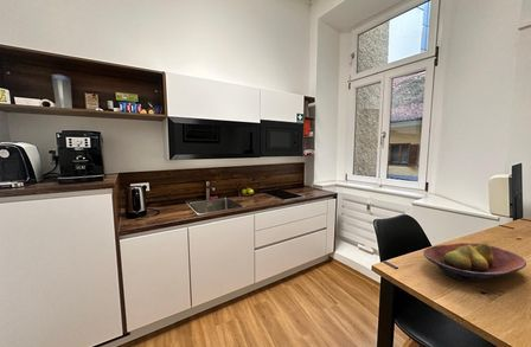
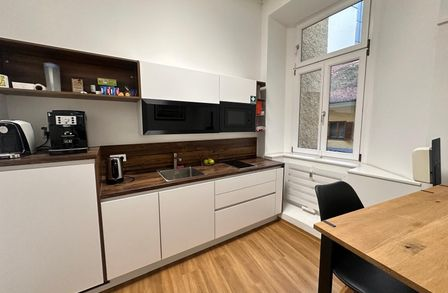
- fruit bowl [422,242,527,282]
